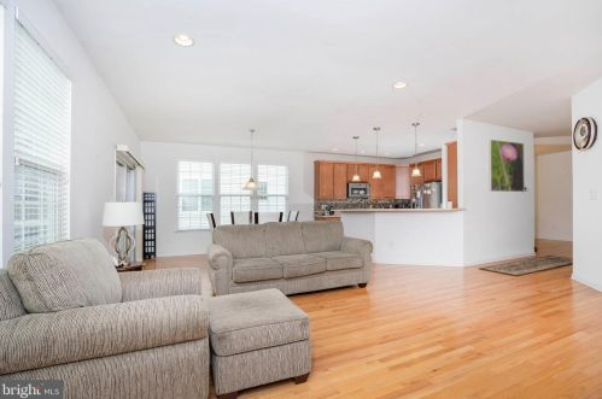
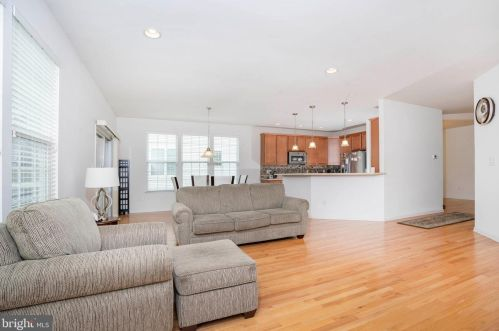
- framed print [487,139,526,193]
